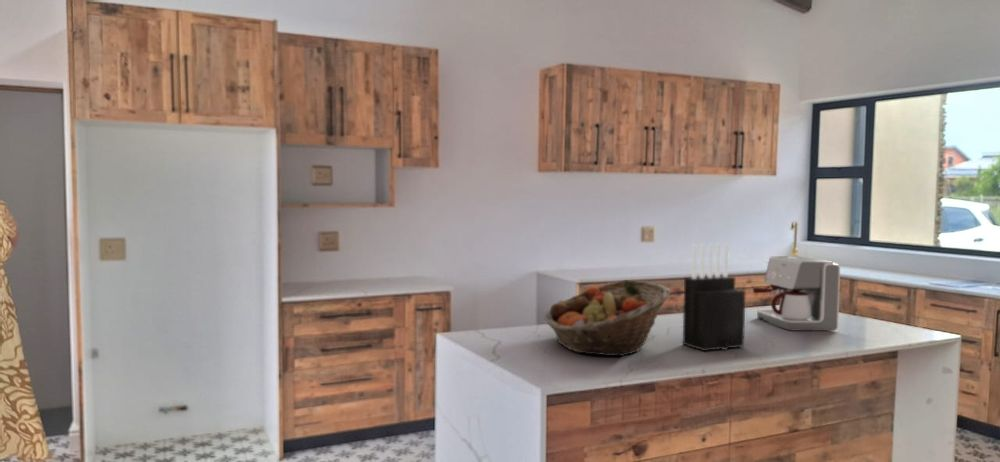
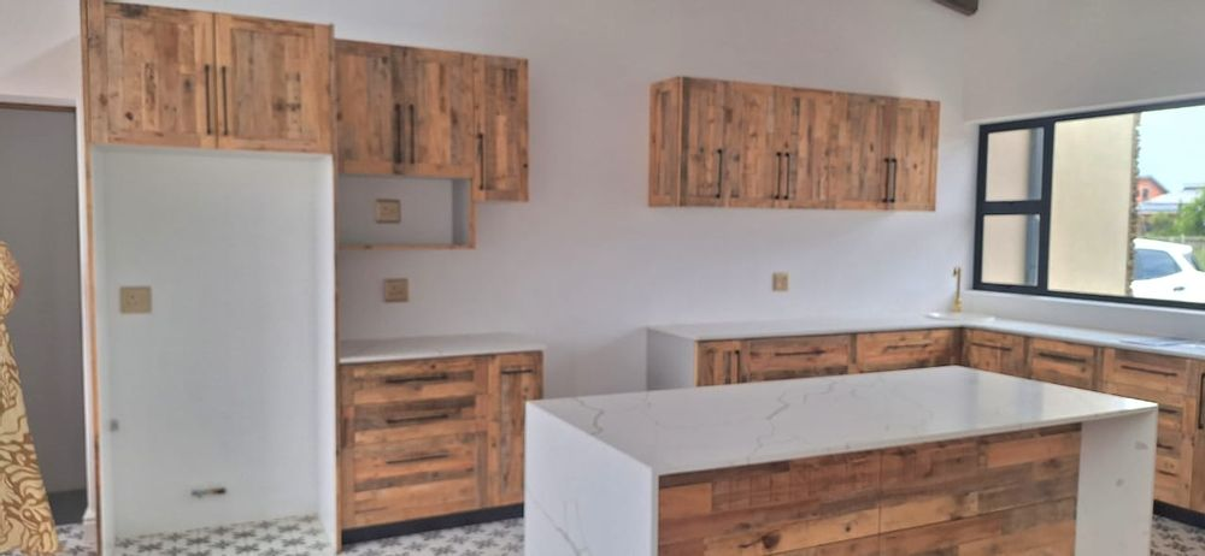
- fruit basket [544,279,671,357]
- knife block [682,242,747,352]
- coffee maker [752,255,841,332]
